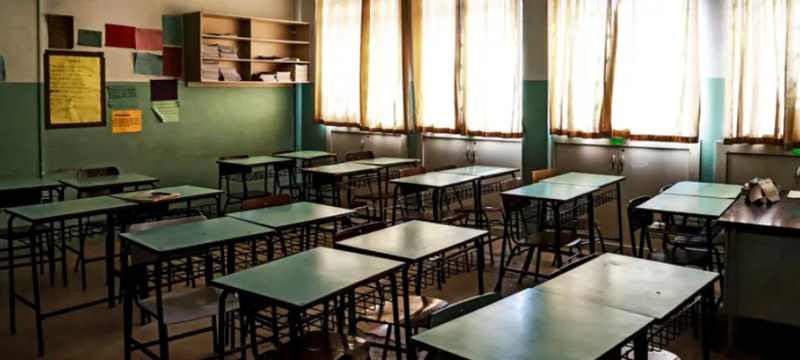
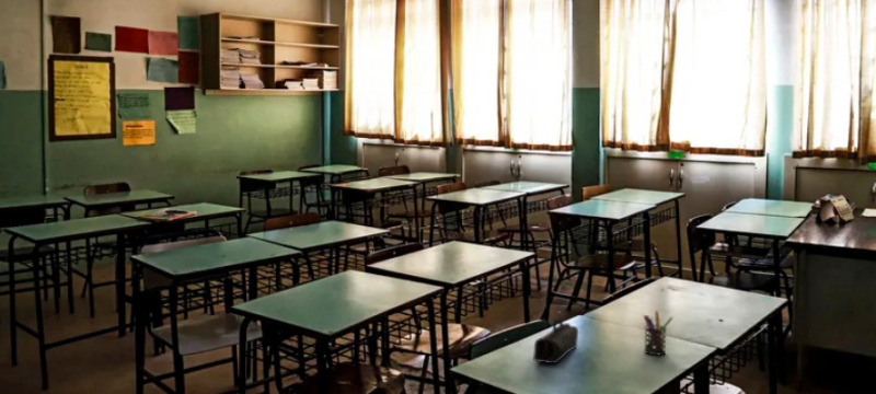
+ pencil case [532,317,579,364]
+ pen holder [643,310,673,356]
